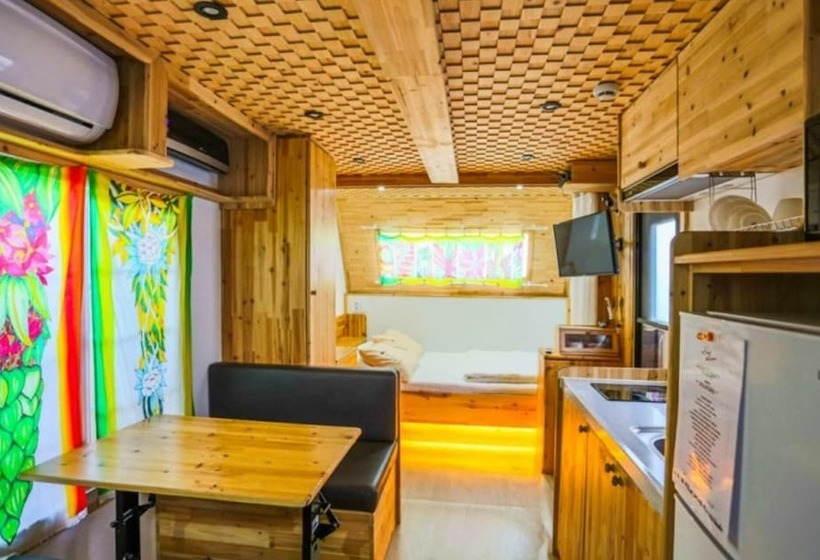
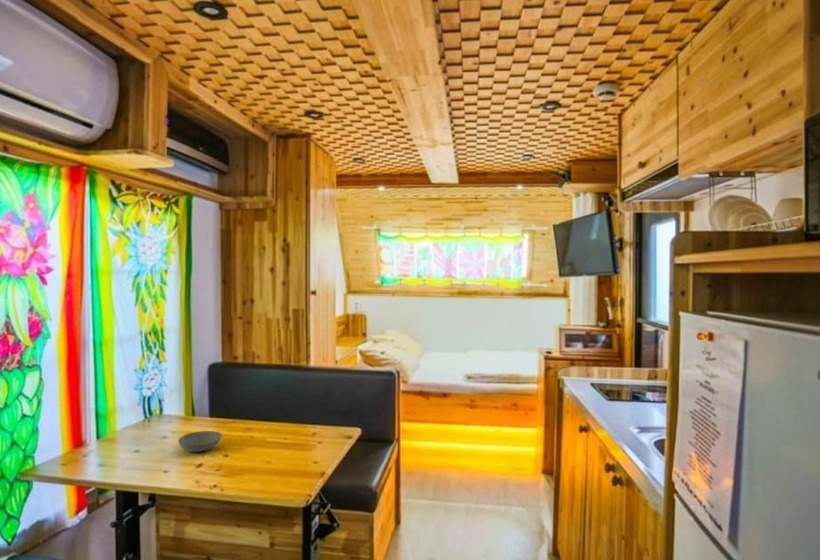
+ bowl [177,430,223,453]
